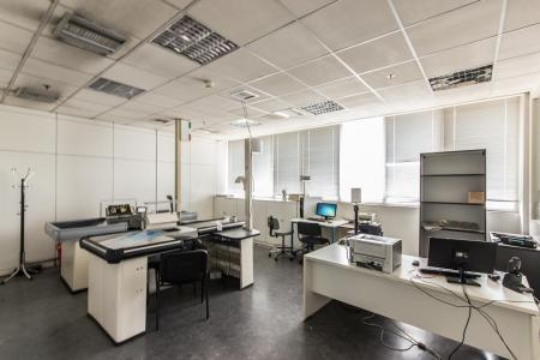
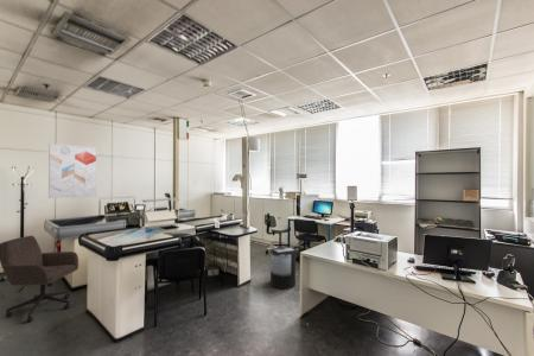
+ wall art [47,142,97,199]
+ office chair [0,235,80,323]
+ trash can [269,247,297,291]
